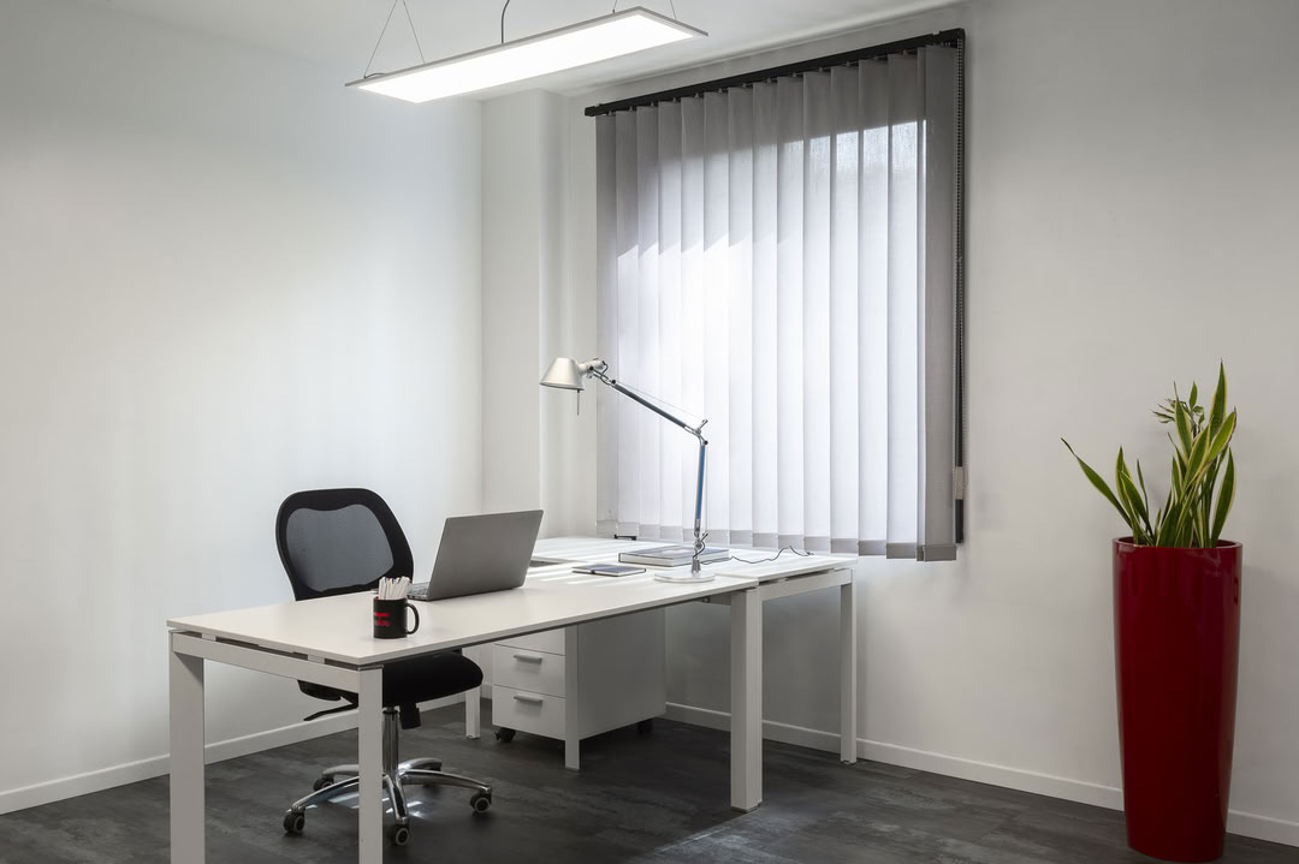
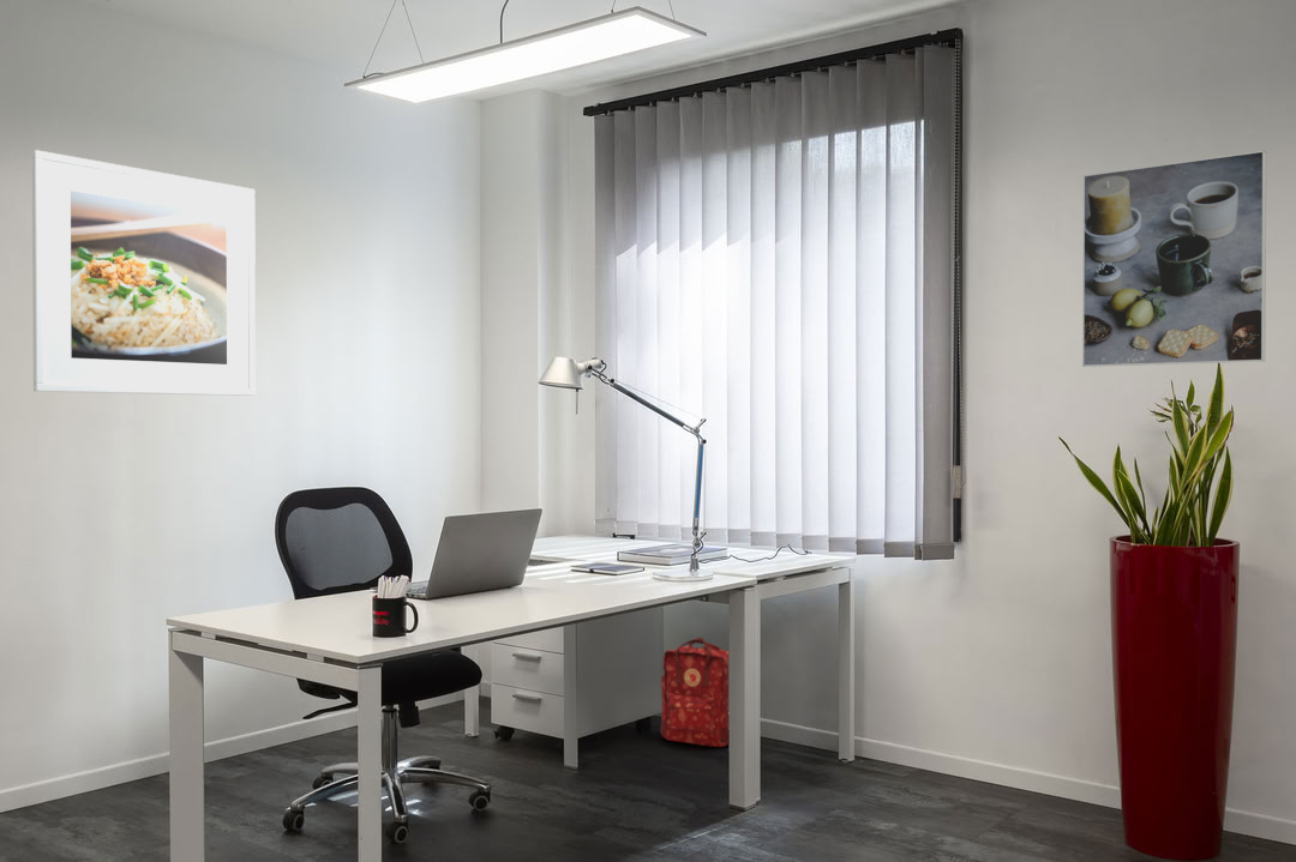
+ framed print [1081,150,1267,368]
+ backpack [660,637,730,748]
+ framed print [31,149,257,397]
